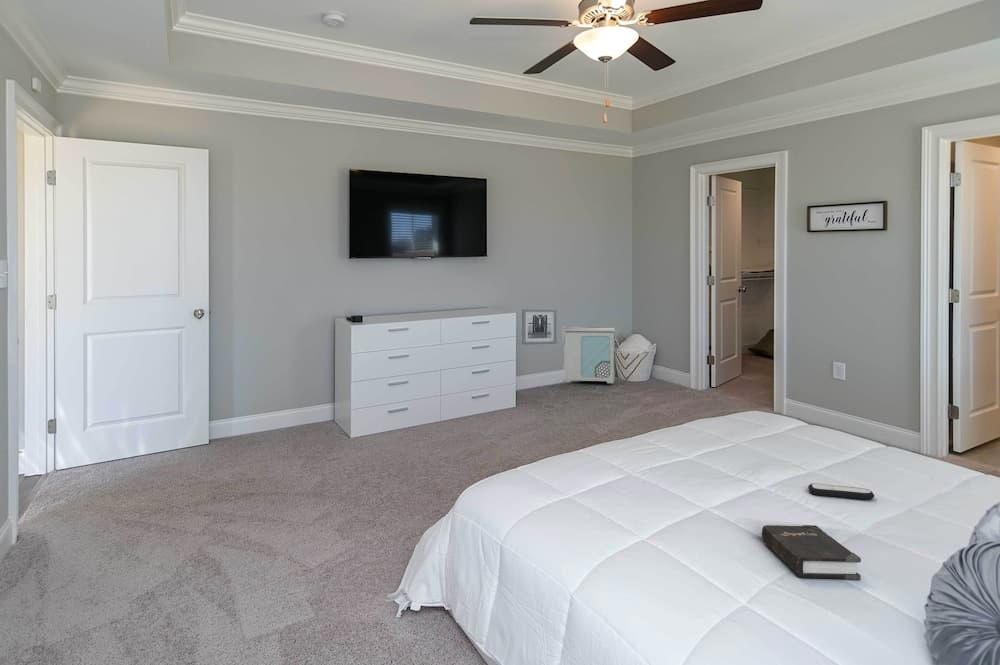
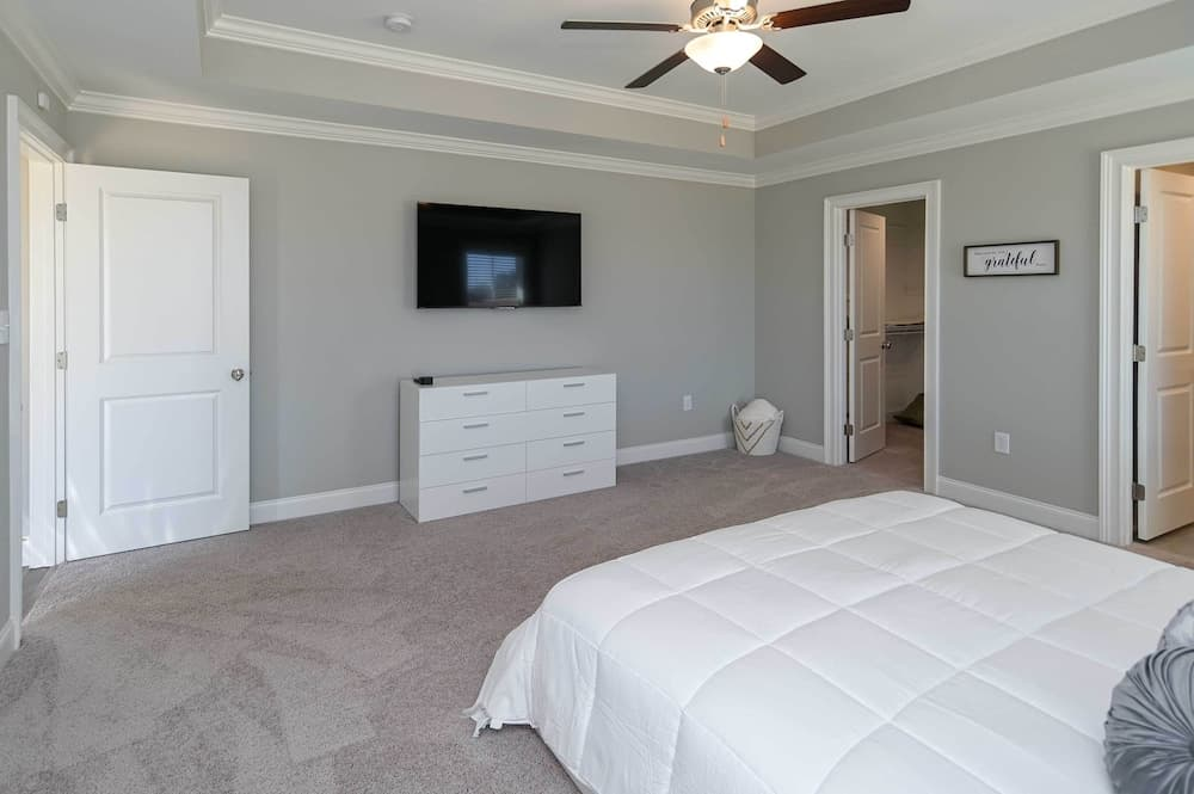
- air purifier [561,326,616,384]
- hardback book [761,524,862,581]
- wall art [521,308,558,345]
- remote control [807,482,875,501]
